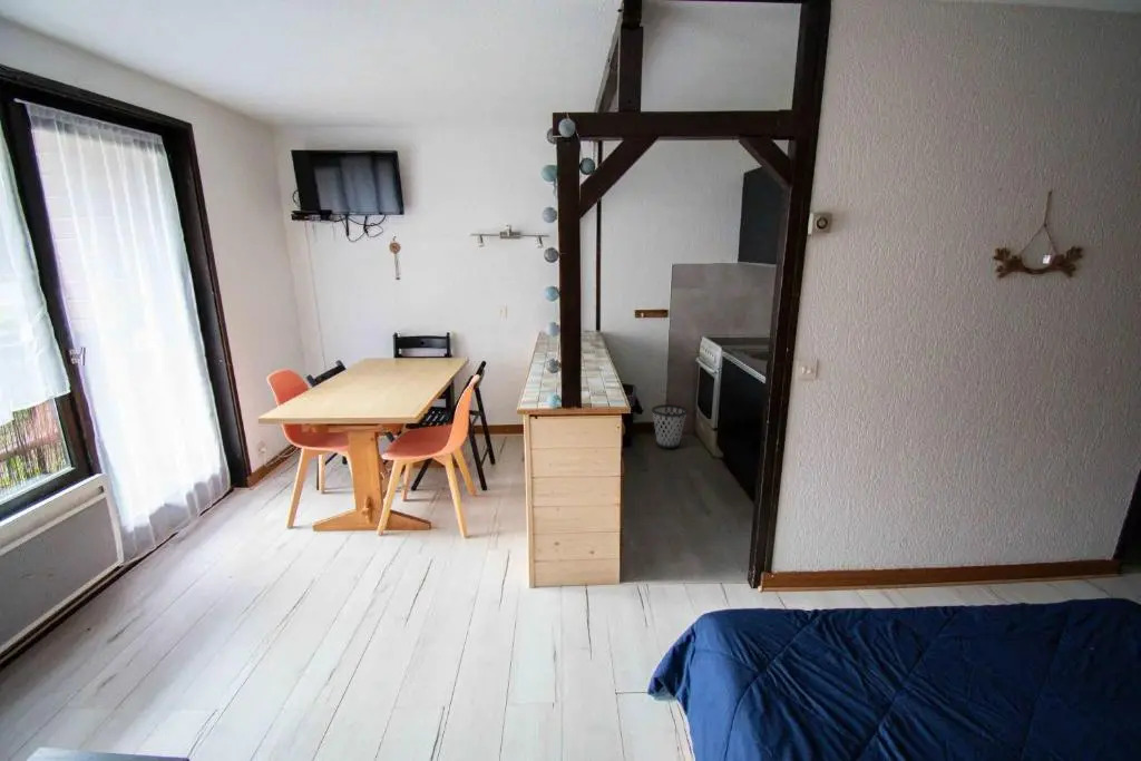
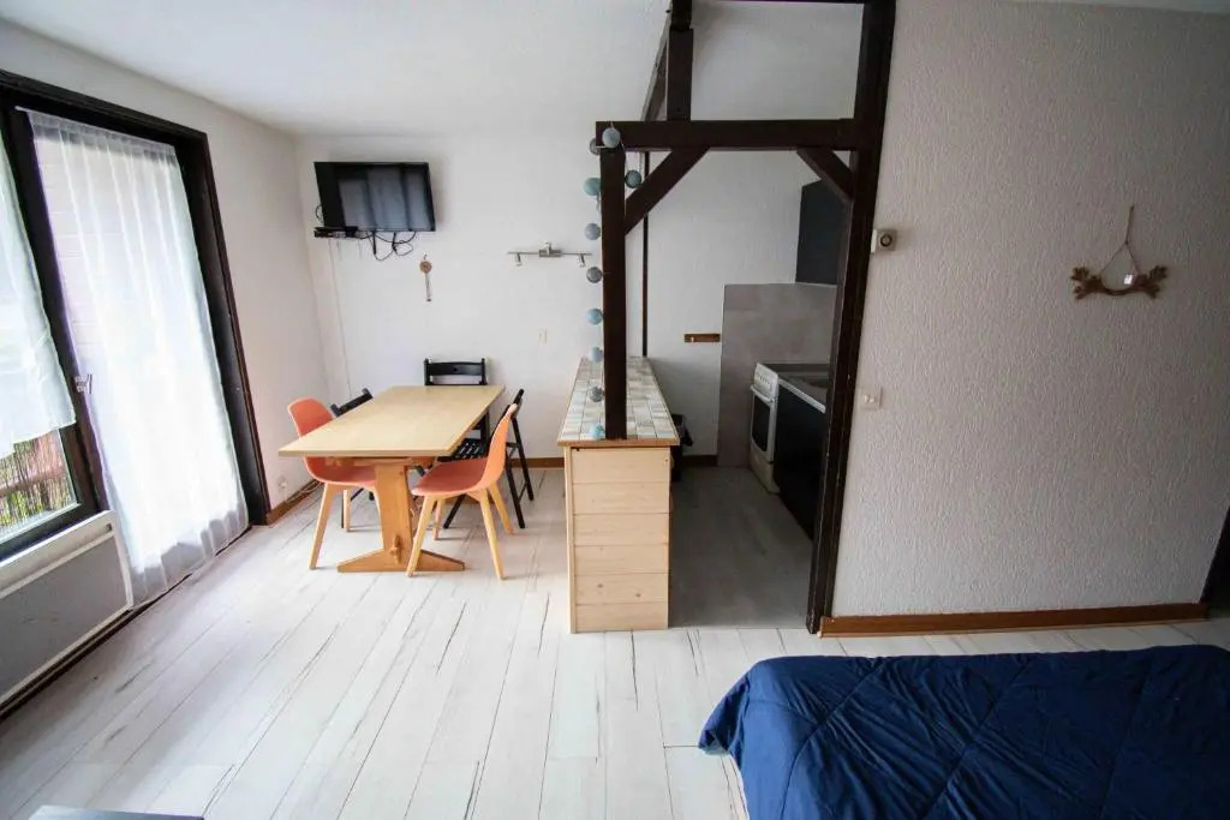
- wastebasket [651,403,689,450]
